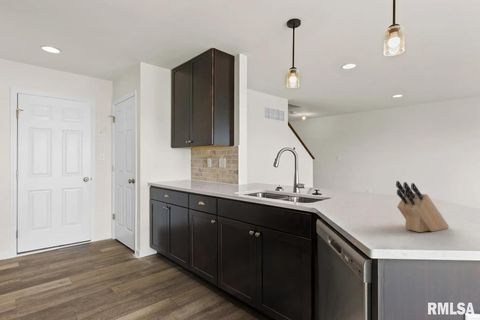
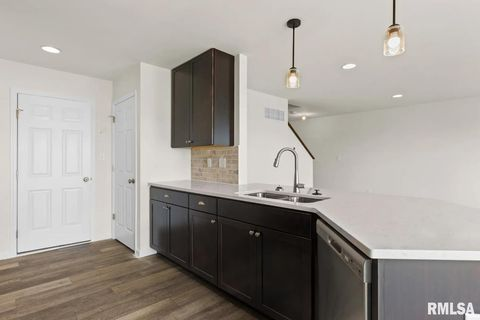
- knife block [395,180,450,233]
